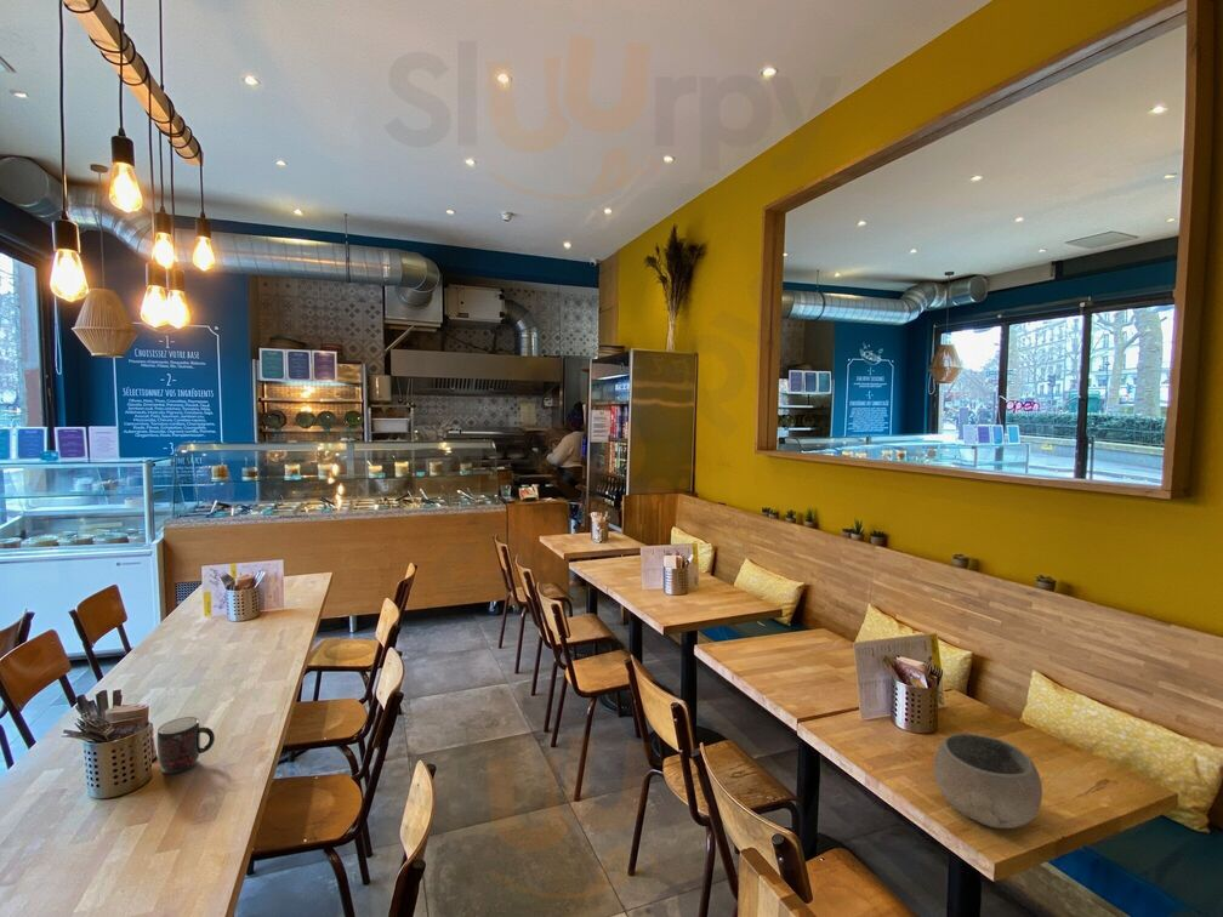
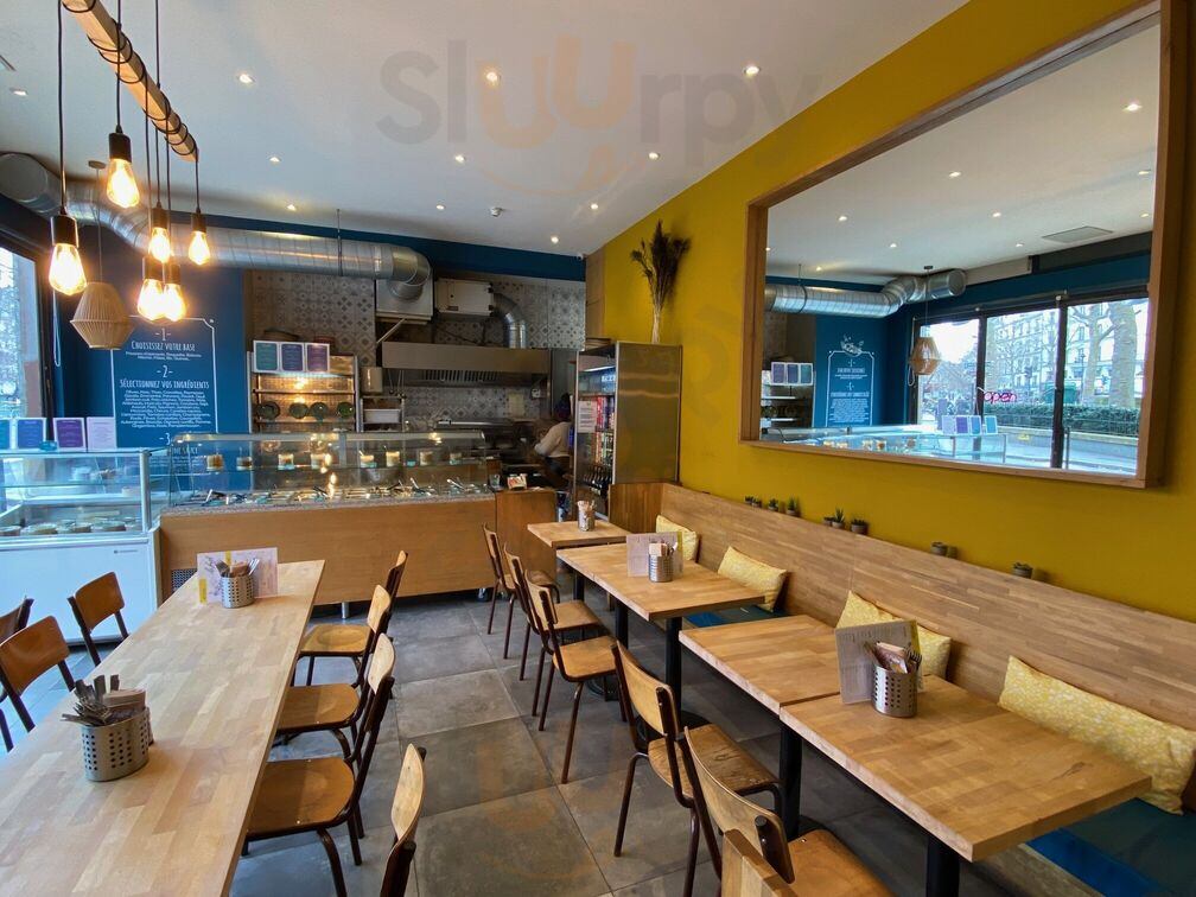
- bowl [932,733,1043,830]
- mug [155,716,216,775]
